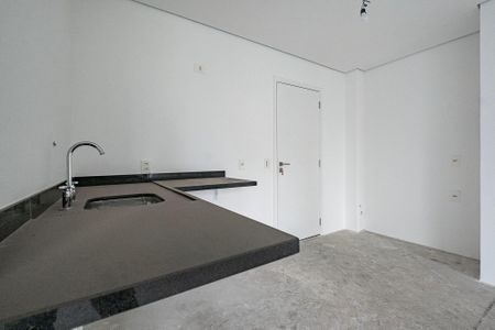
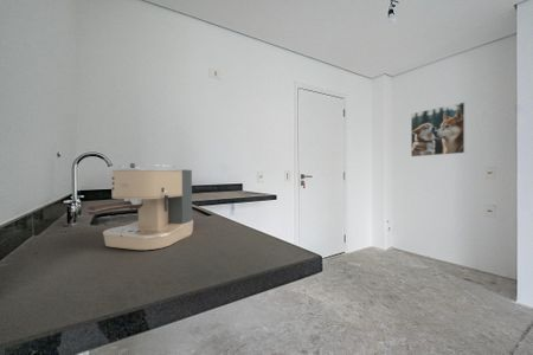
+ coffee maker [86,162,194,251]
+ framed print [410,101,467,157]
